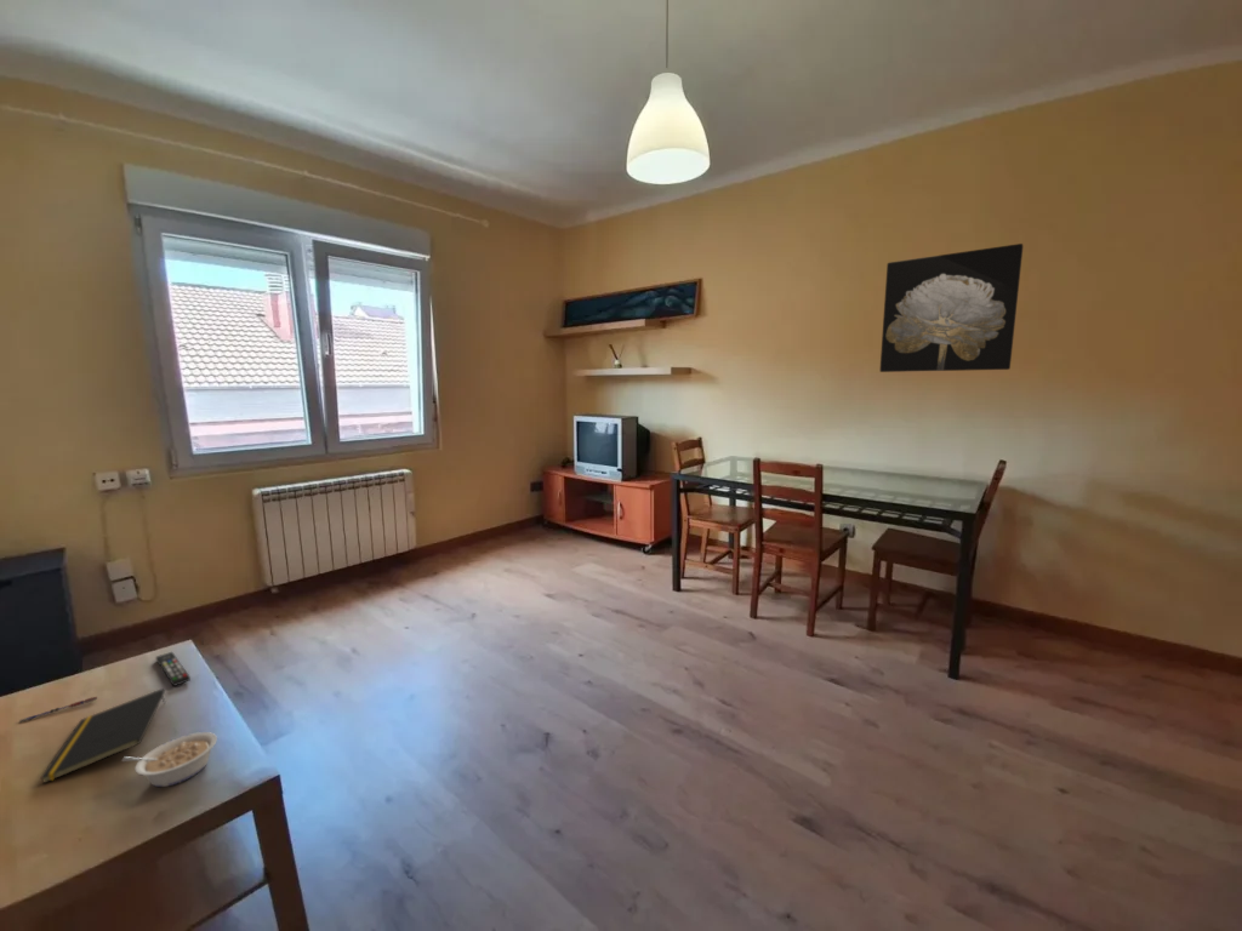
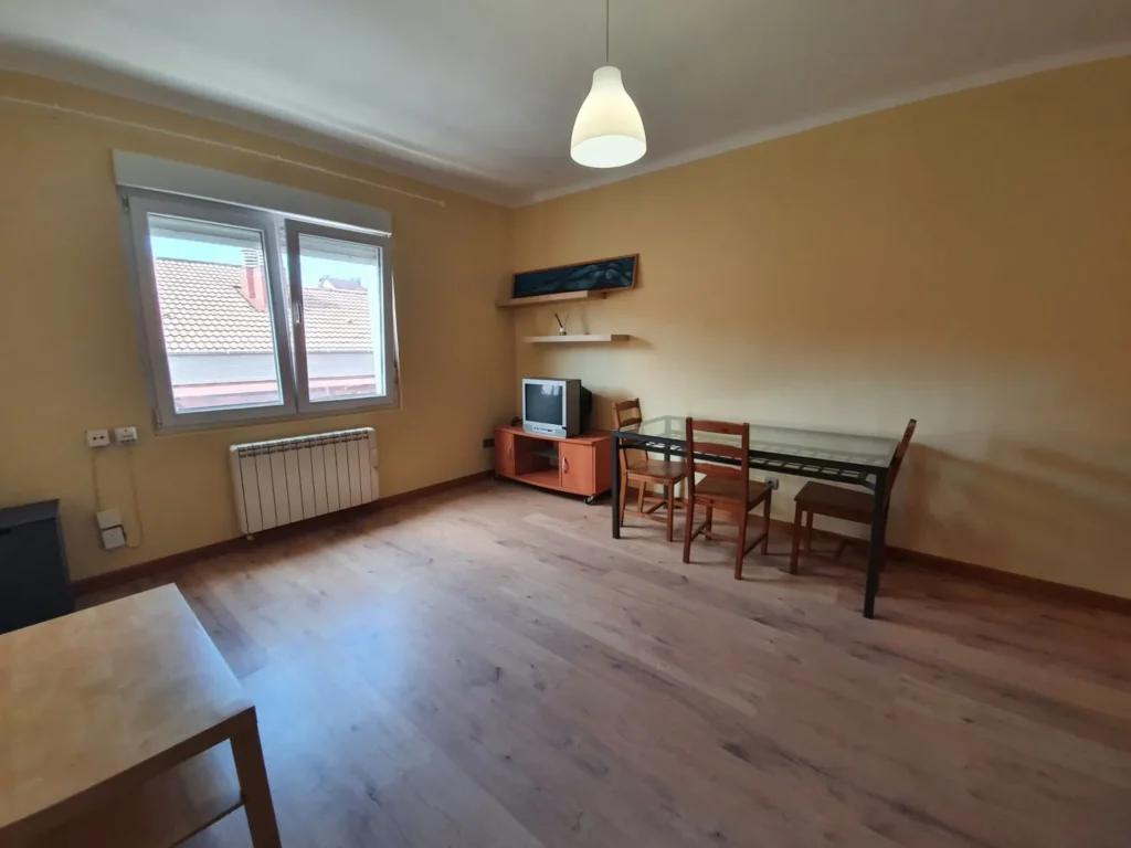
- pen [18,696,98,724]
- remote control [154,651,192,687]
- notepad [39,687,167,784]
- legume [120,731,218,788]
- wall art [879,242,1024,373]
